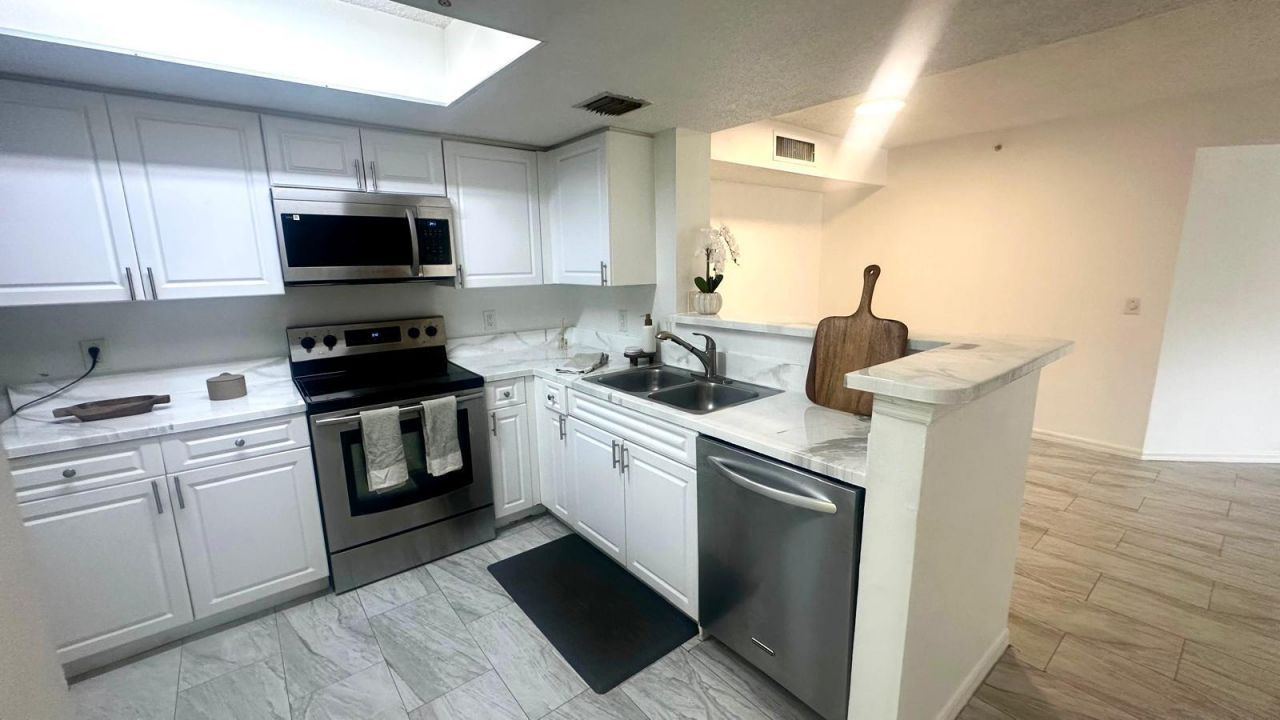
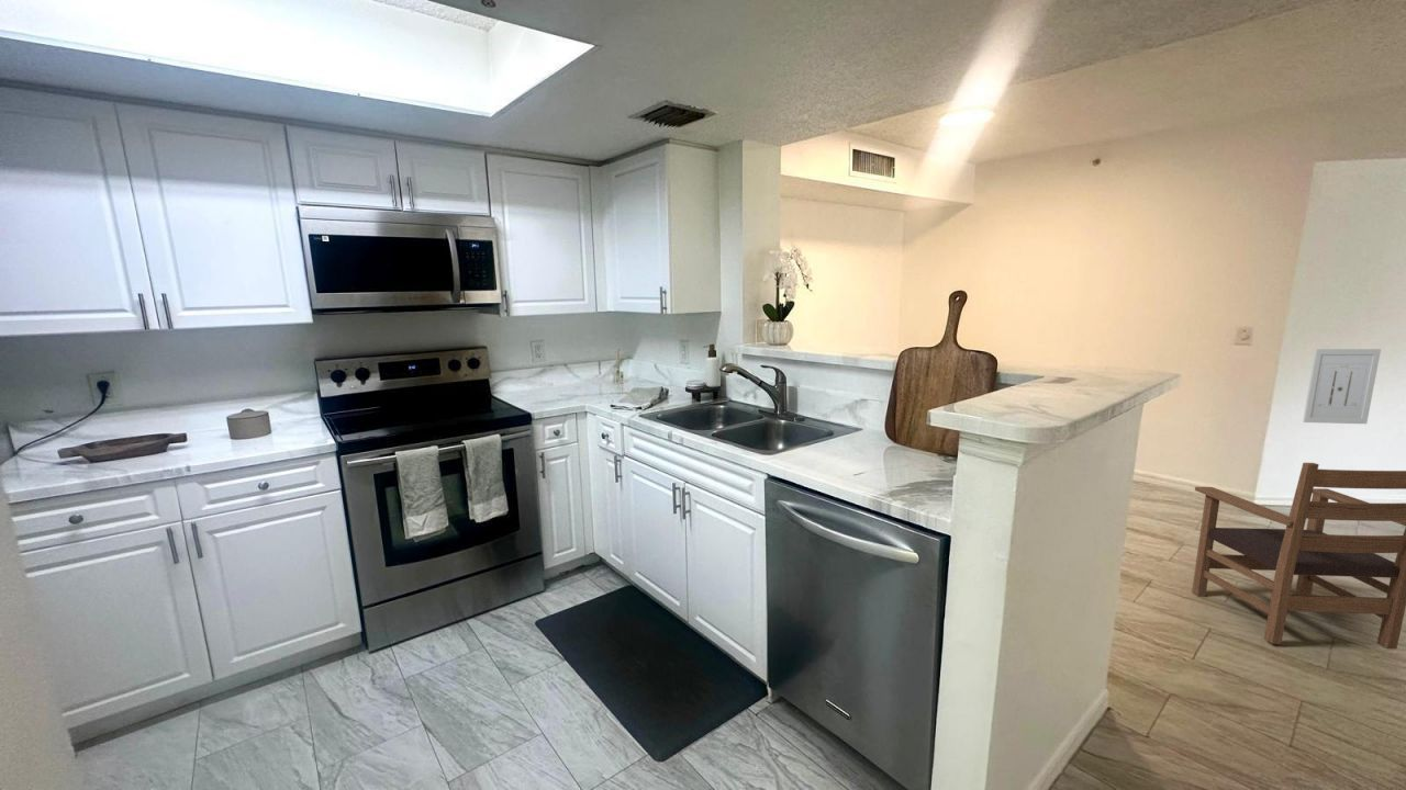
+ armchair [1191,462,1406,650]
+ wall art [1302,348,1382,425]
